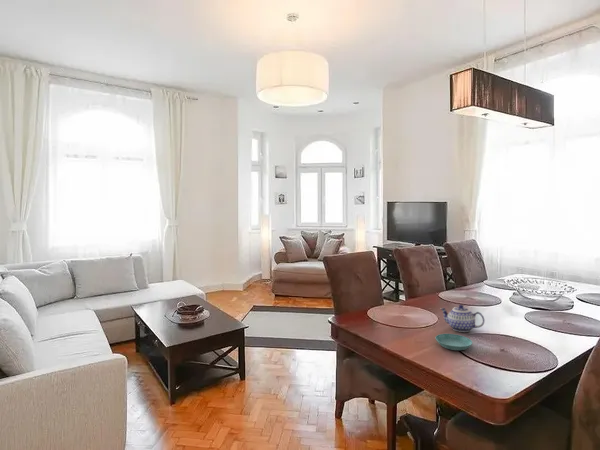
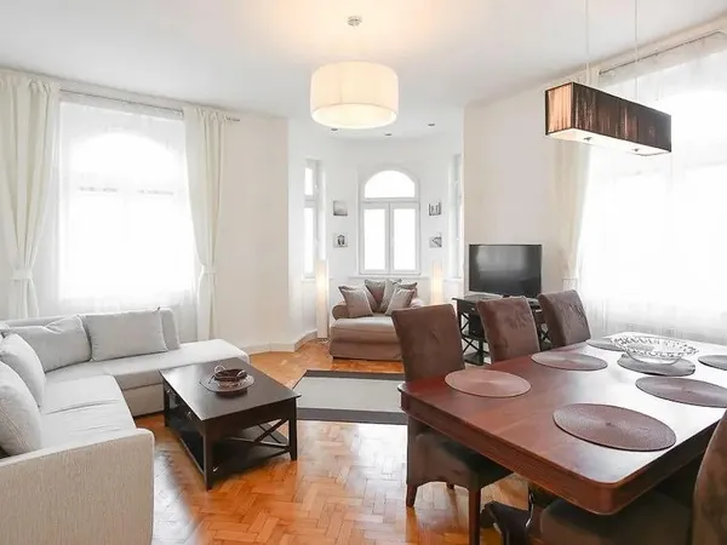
- saucer [434,333,473,351]
- teapot [440,304,486,333]
